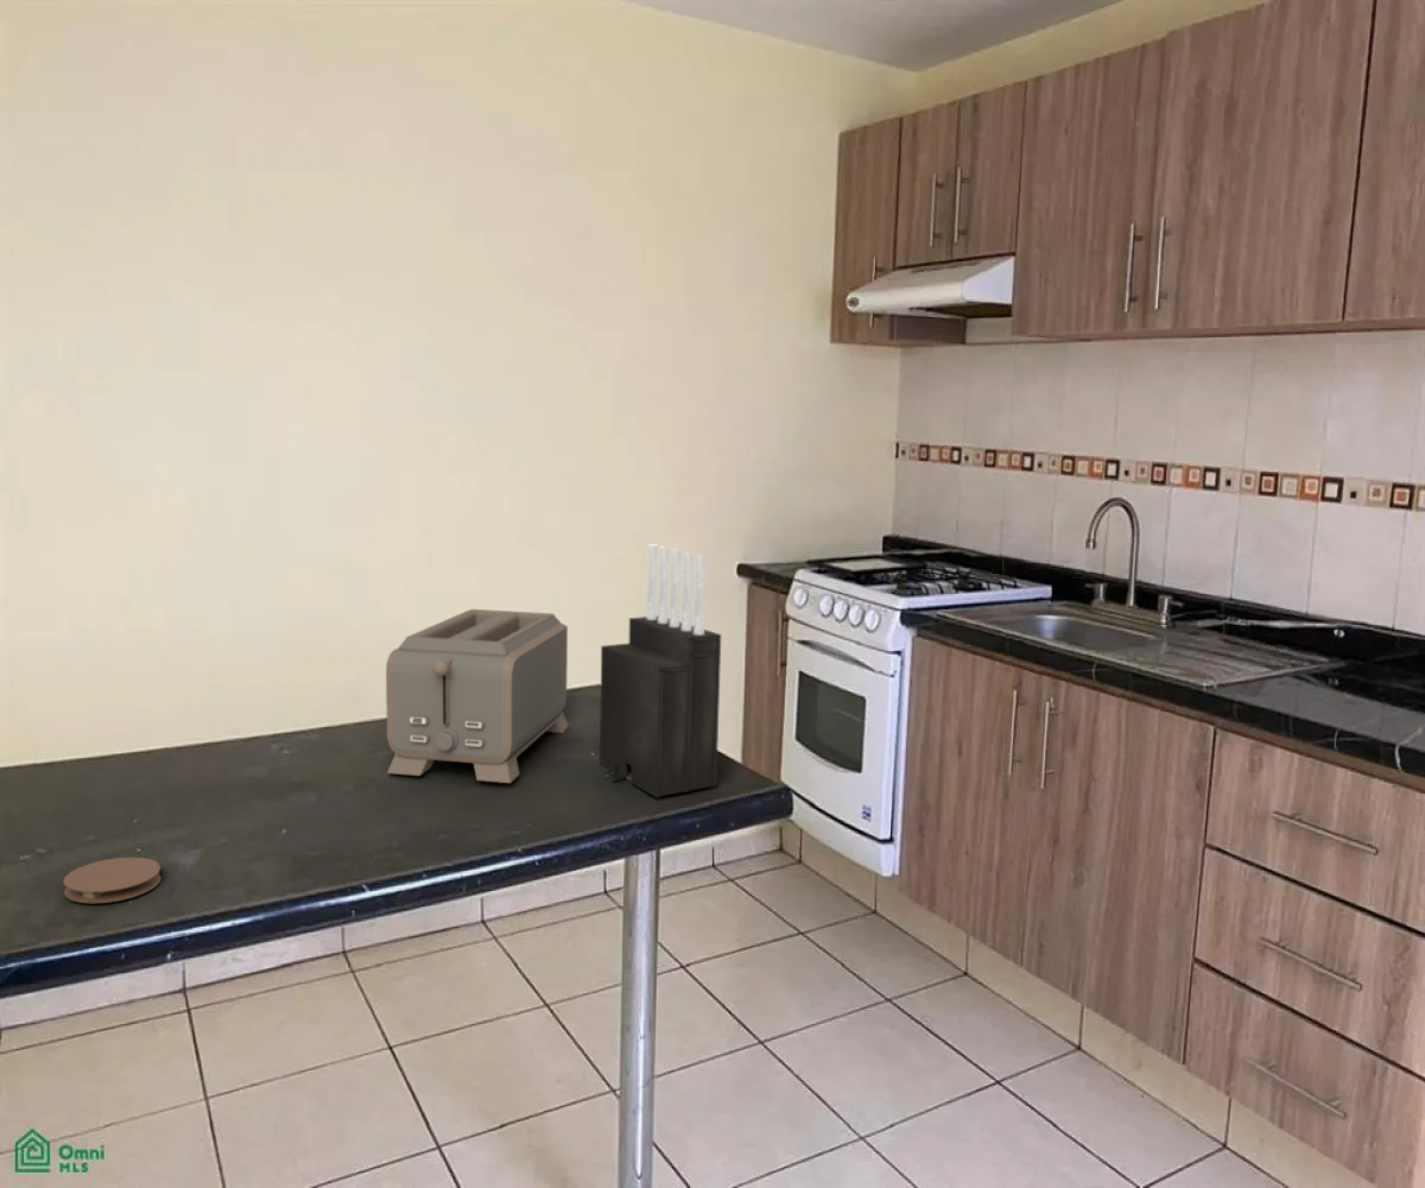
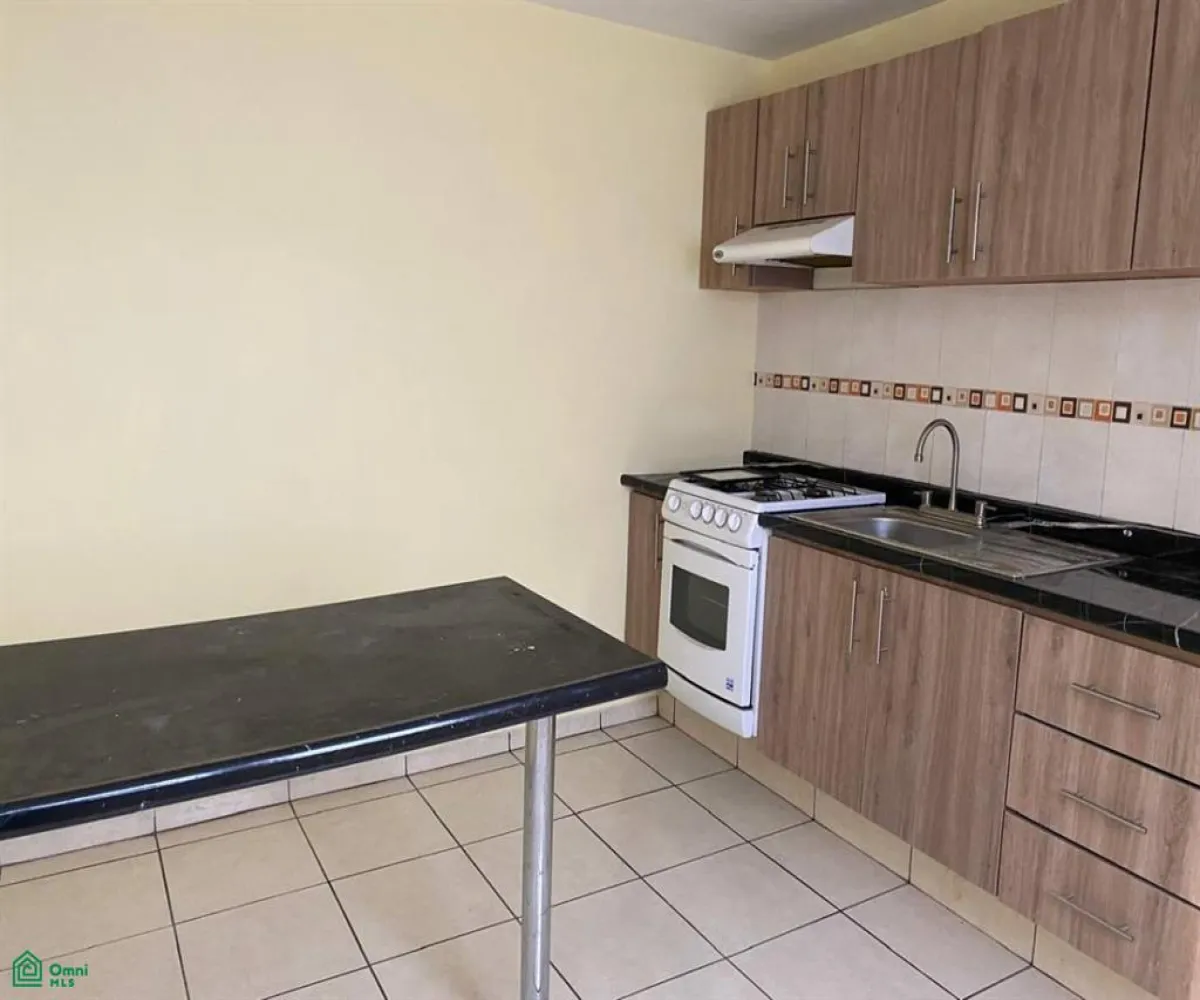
- coaster [62,857,163,904]
- toaster [385,608,570,784]
- knife block [598,543,722,798]
